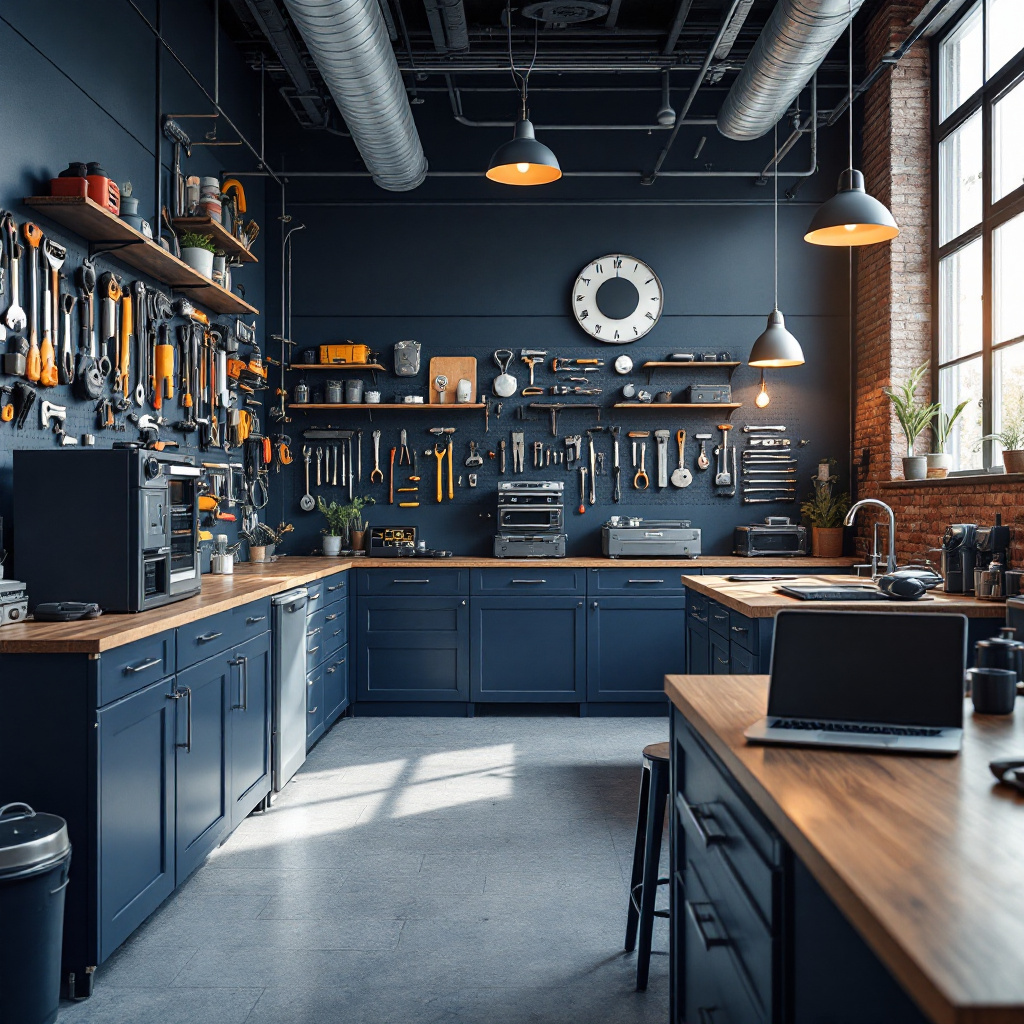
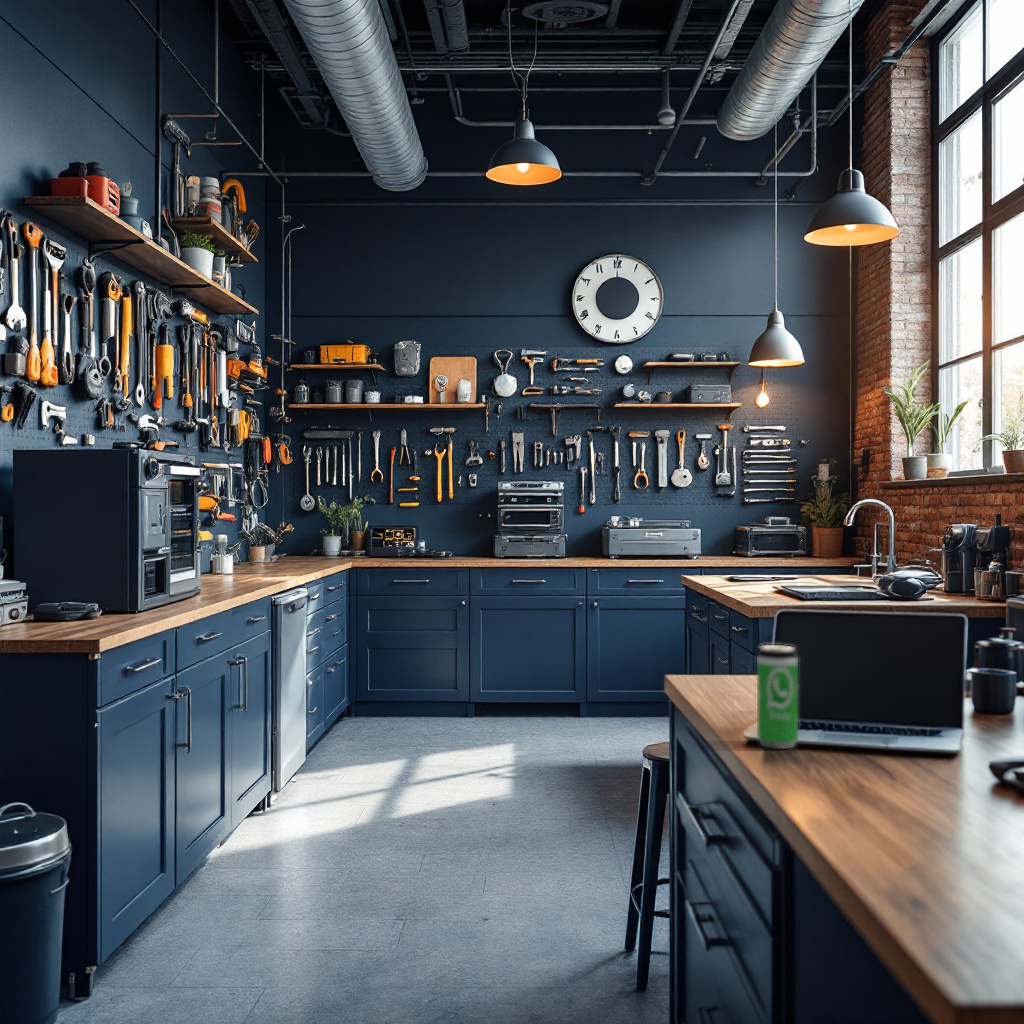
+ beverage can [756,644,799,750]
